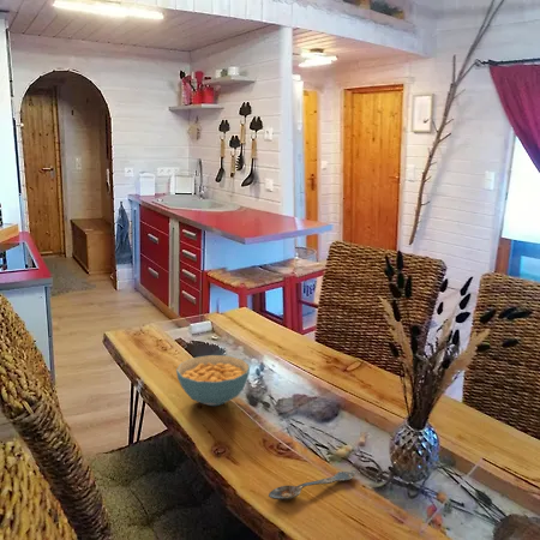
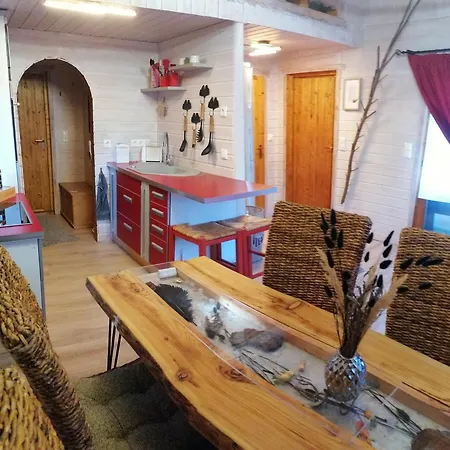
- spoon [268,470,356,502]
- cereal bowl [175,354,251,407]
